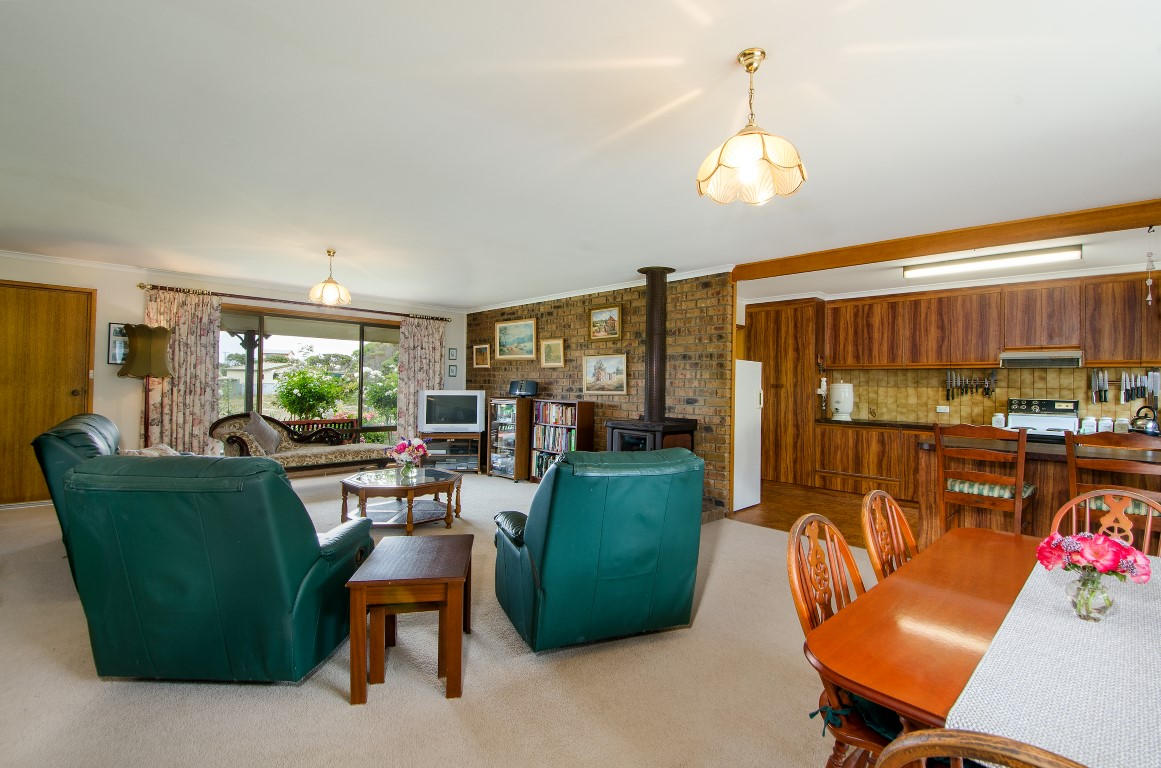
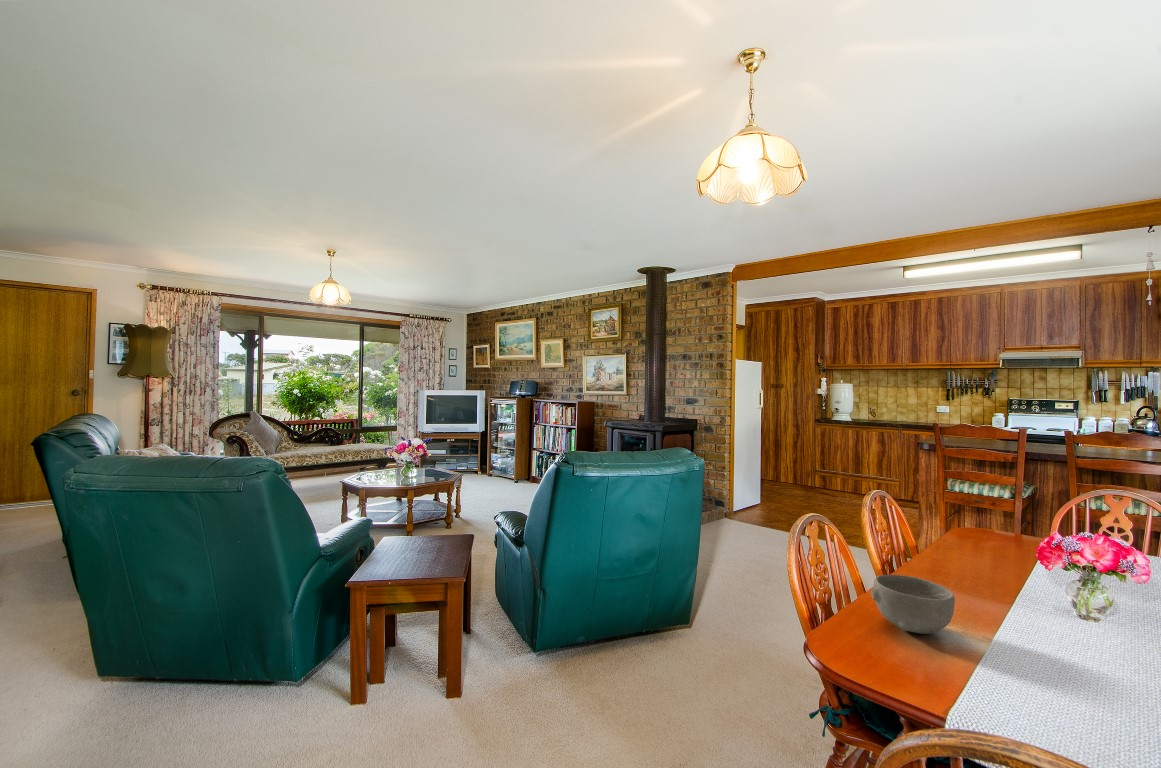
+ bowl [870,574,956,635]
